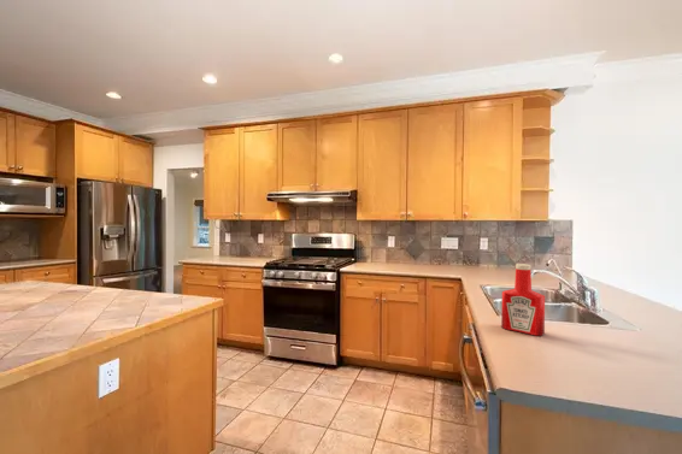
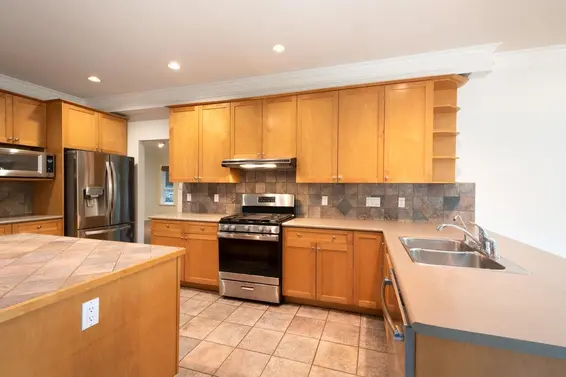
- soap bottle [500,263,546,337]
